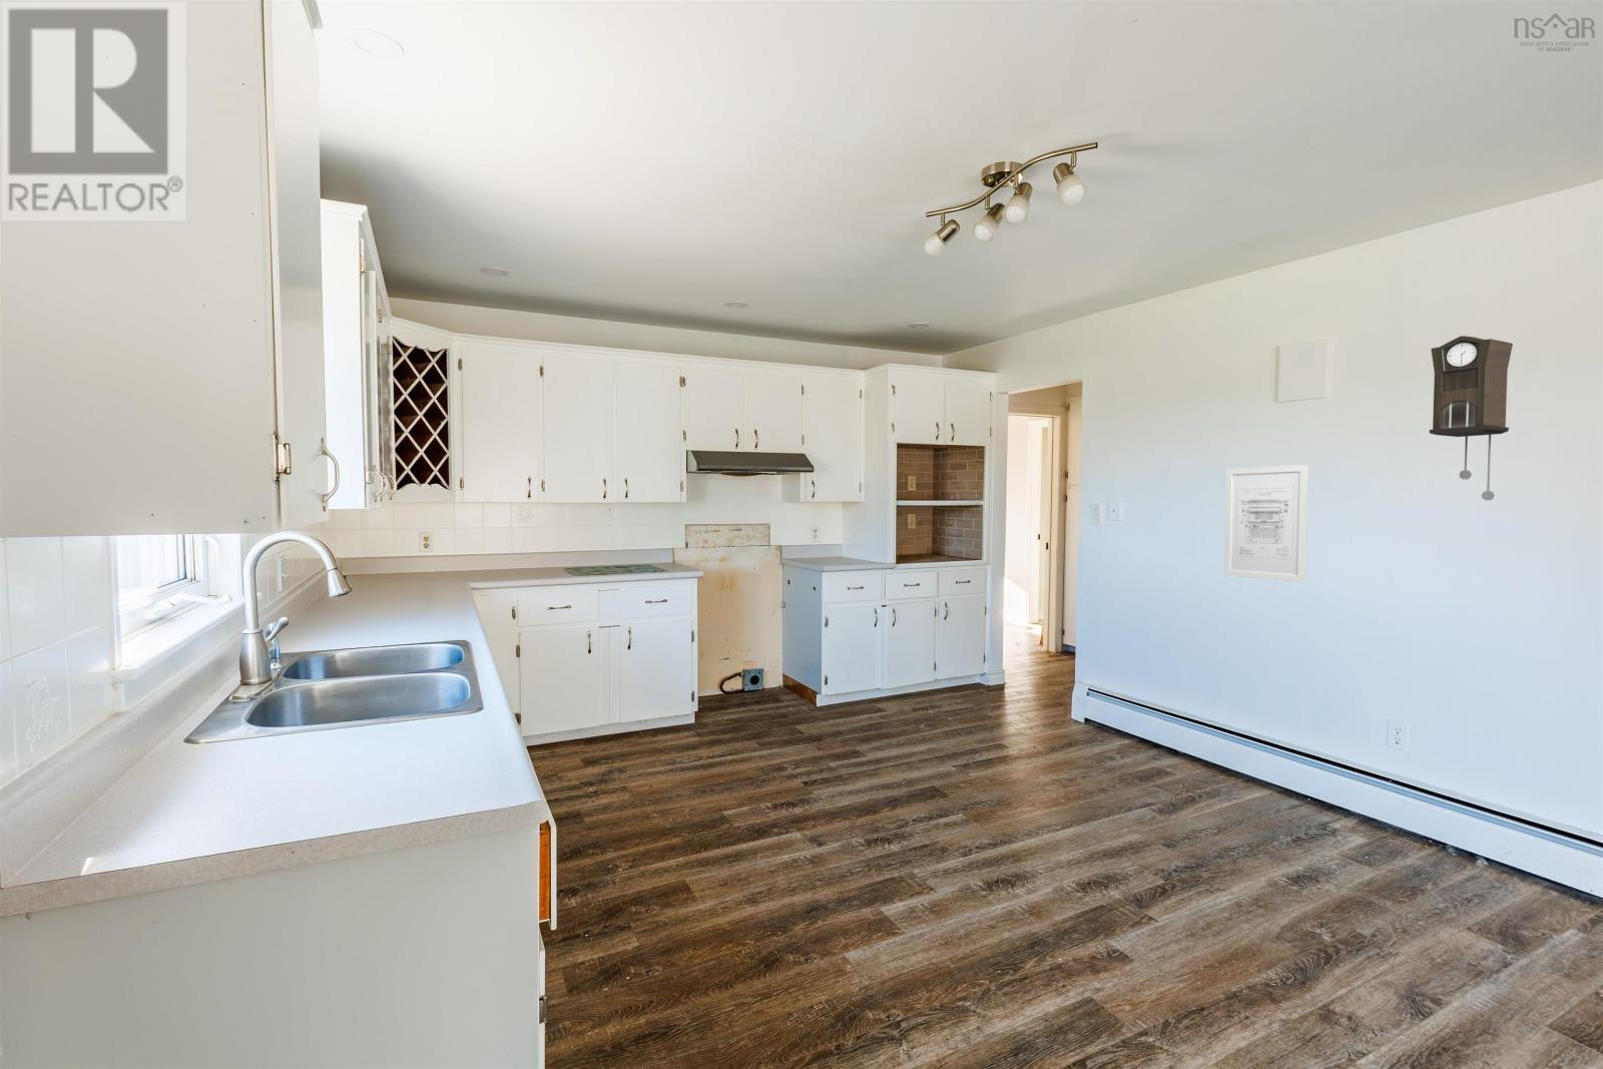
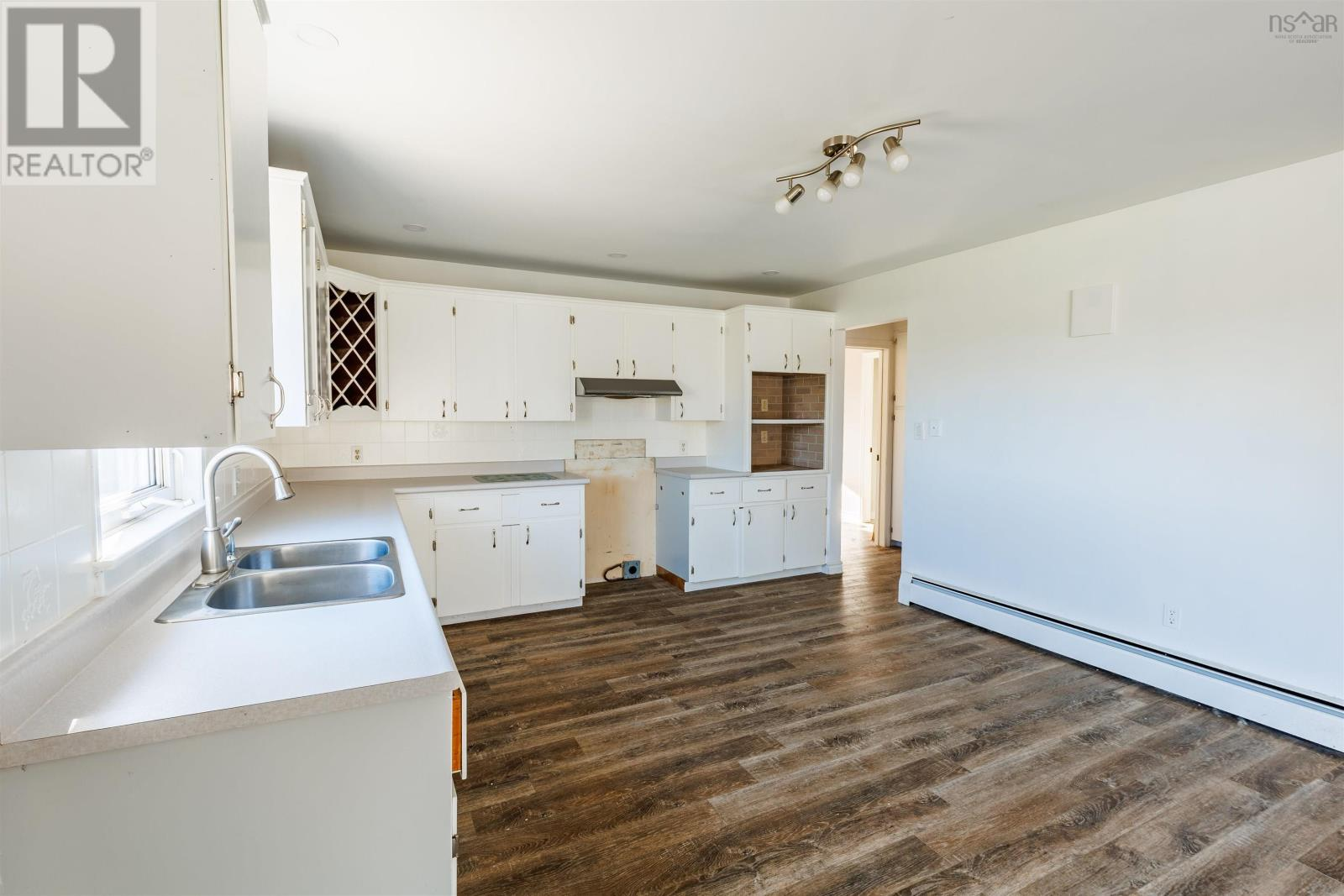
- pendulum clock [1429,334,1514,501]
- wall art [1224,464,1310,583]
